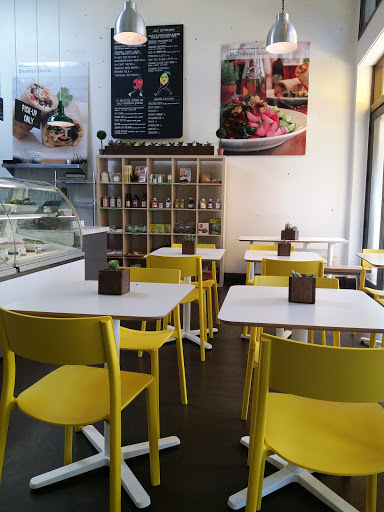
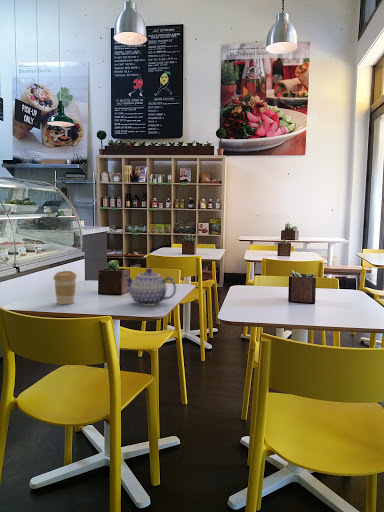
+ coffee cup [52,270,78,305]
+ teapot [122,267,177,307]
